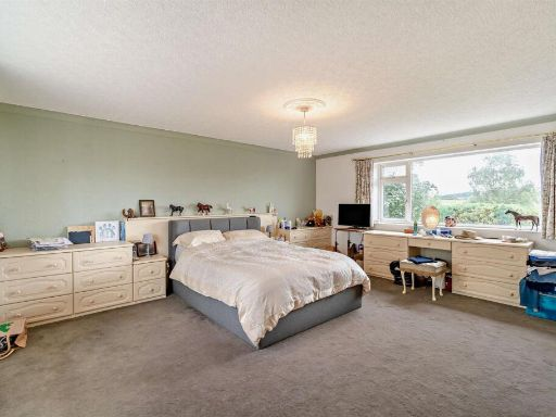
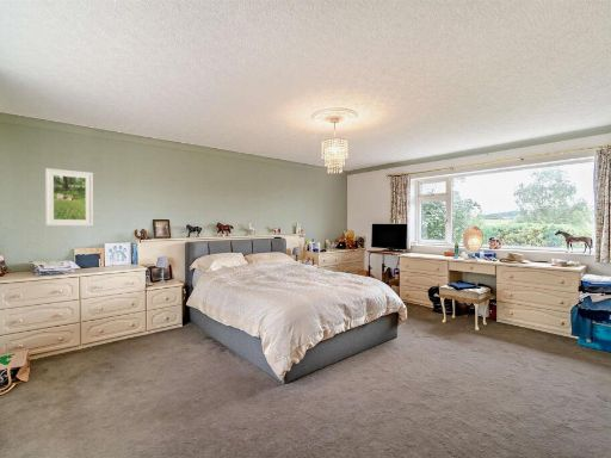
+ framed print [44,167,94,227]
